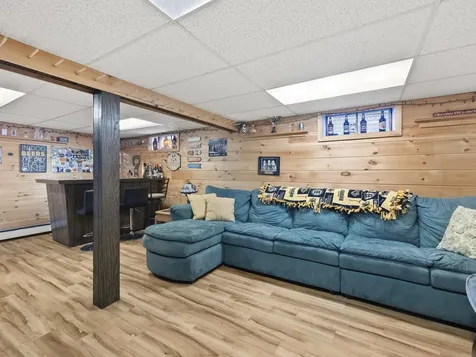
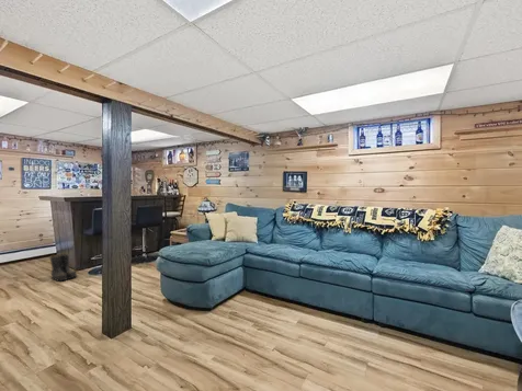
+ boots [48,252,79,283]
